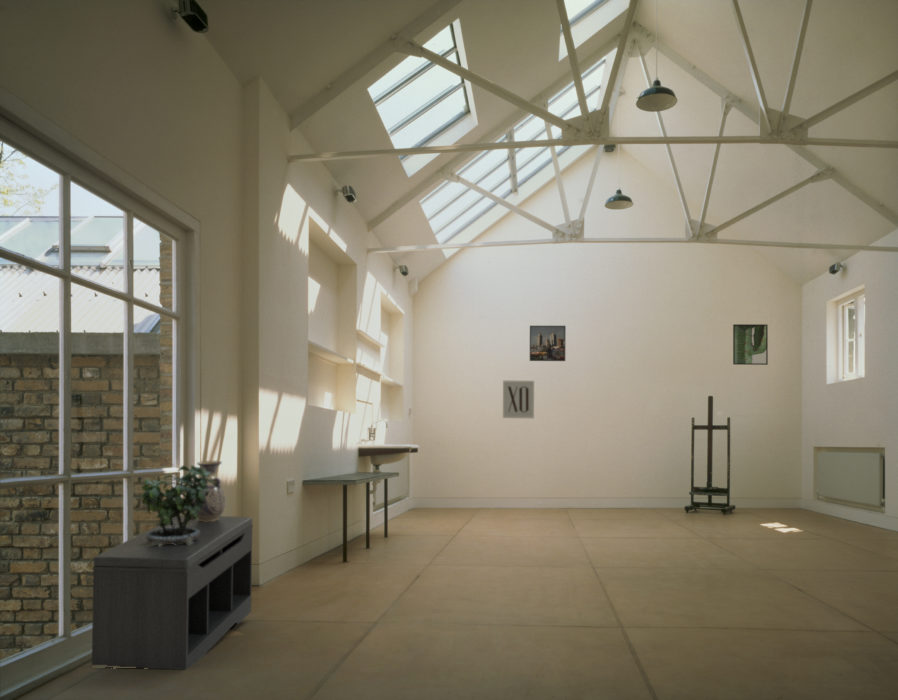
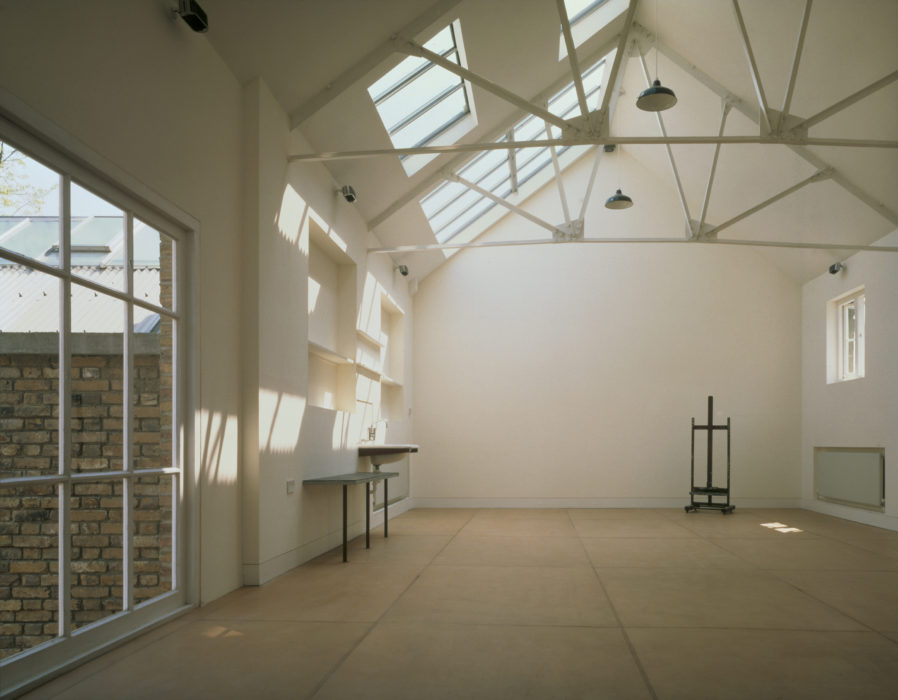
- wall art [502,380,535,419]
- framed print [732,323,769,366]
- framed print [529,325,567,362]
- bench [91,515,254,671]
- vase [192,460,227,522]
- potted plant [137,463,217,547]
